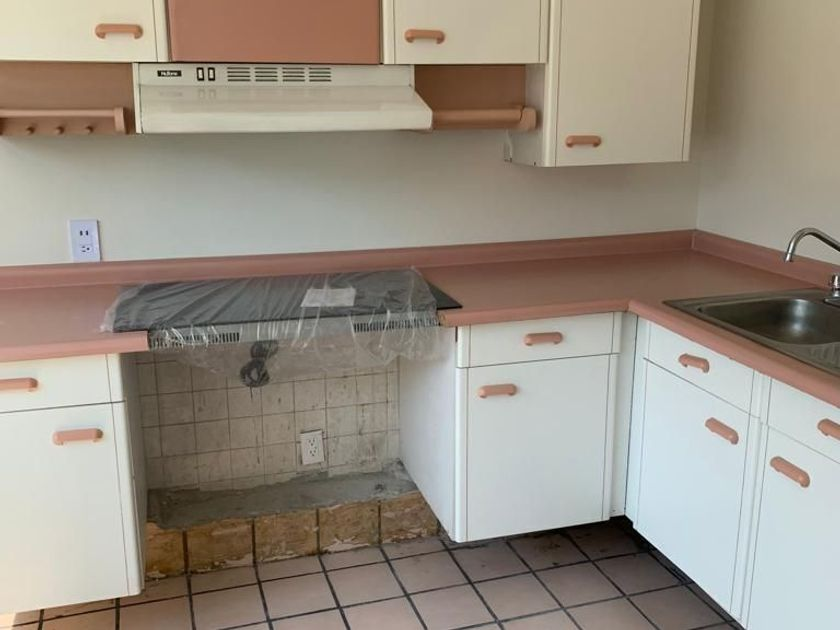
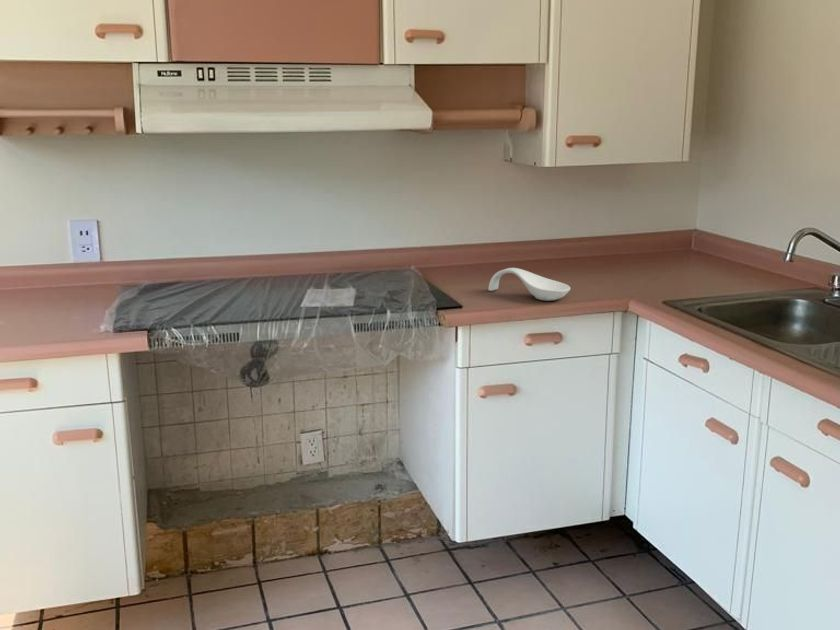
+ spoon rest [487,267,571,302]
